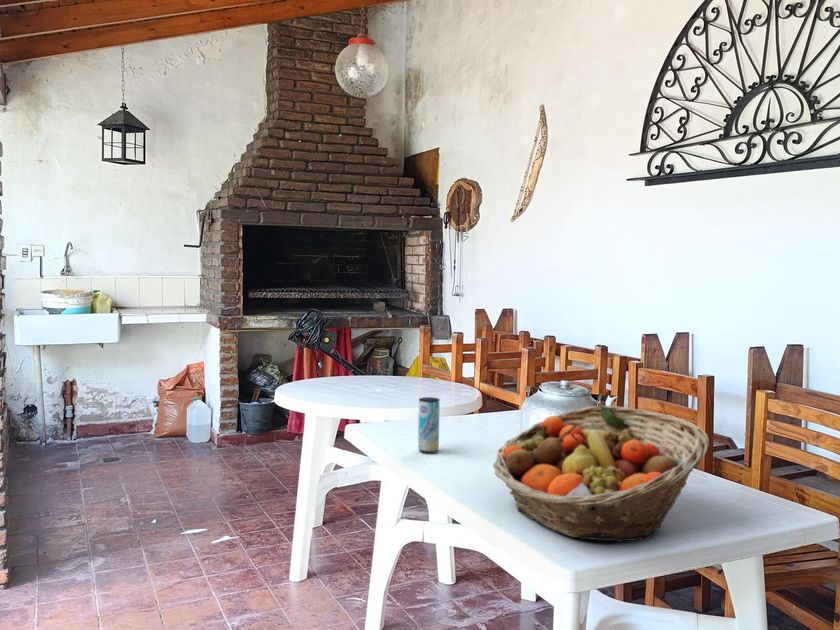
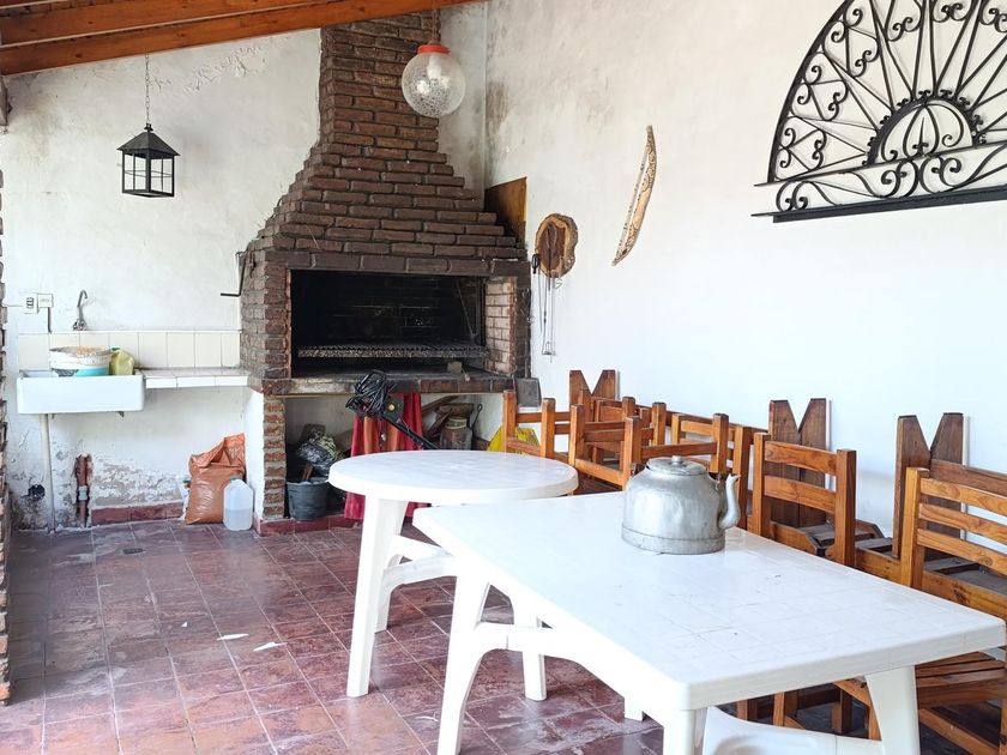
- fruit basket [492,404,710,543]
- beverage can [417,396,441,454]
